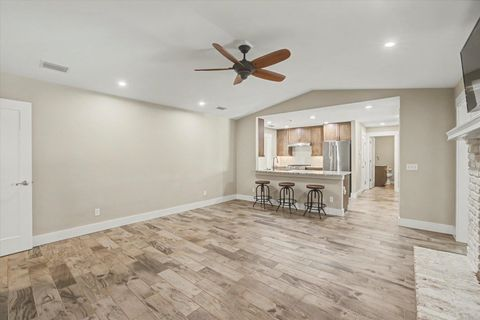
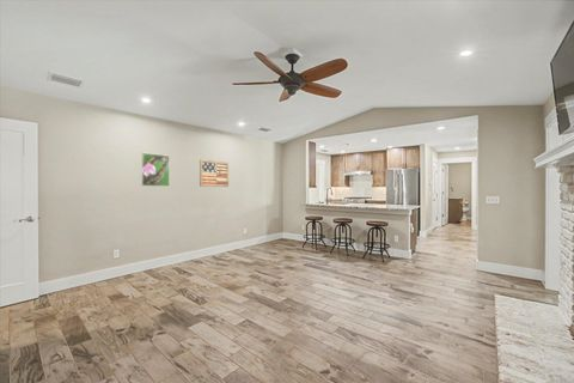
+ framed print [140,152,171,188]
+ wall art [199,158,230,188]
